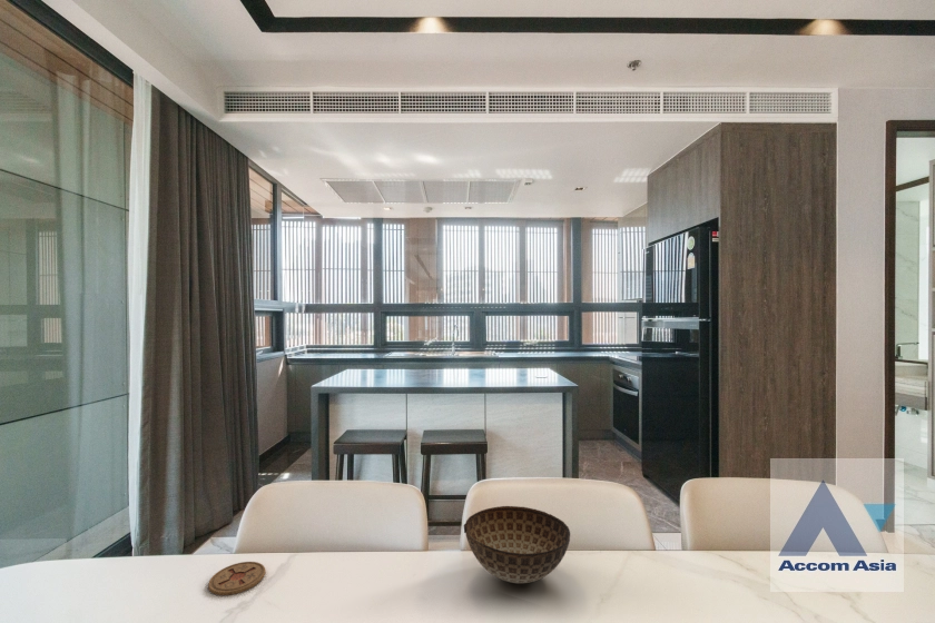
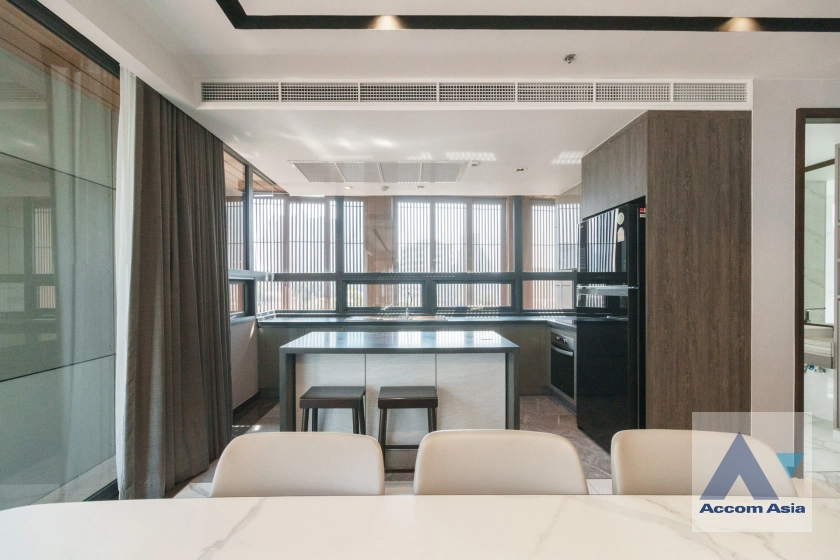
- bowl [463,505,571,584]
- coaster [207,561,266,596]
